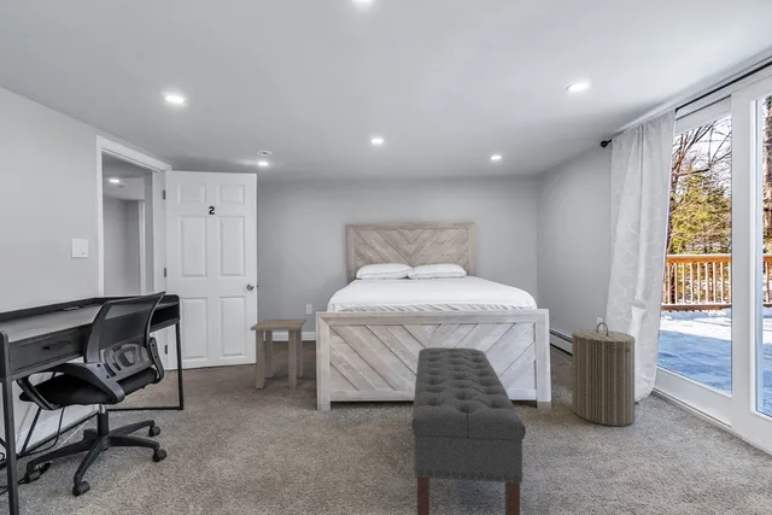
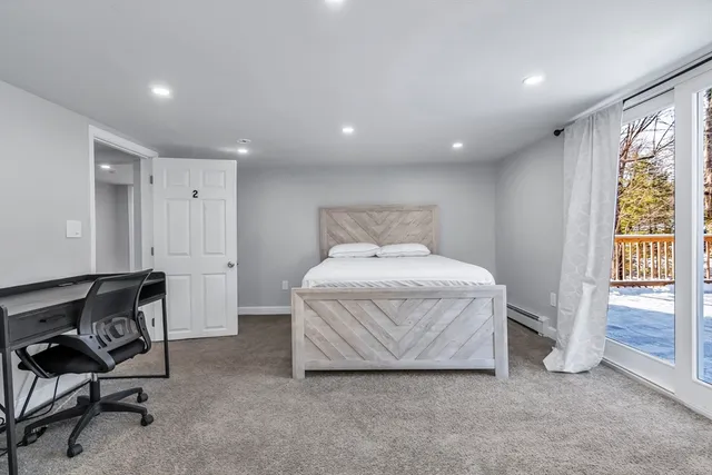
- bench [410,346,527,515]
- laundry hamper [571,321,637,427]
- side table [250,318,308,390]
